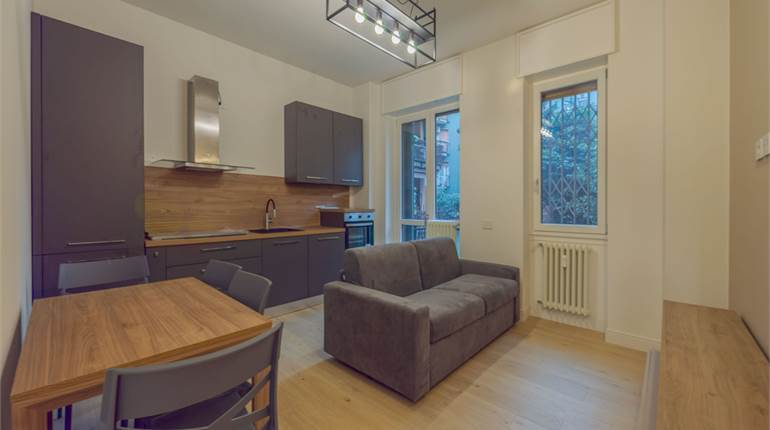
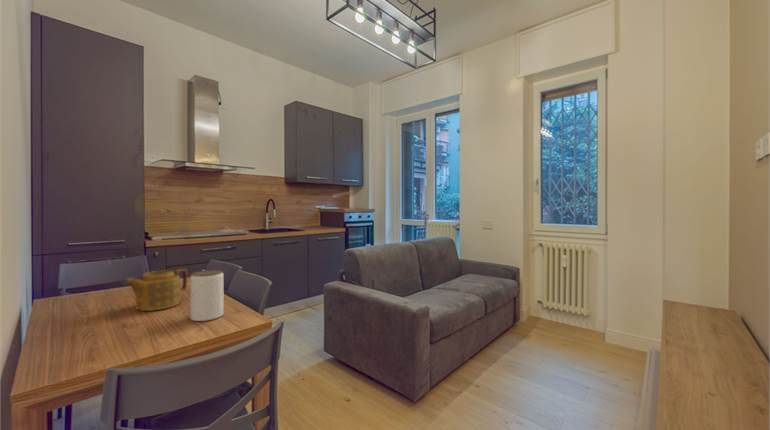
+ jar [190,269,225,322]
+ teapot [123,268,188,312]
